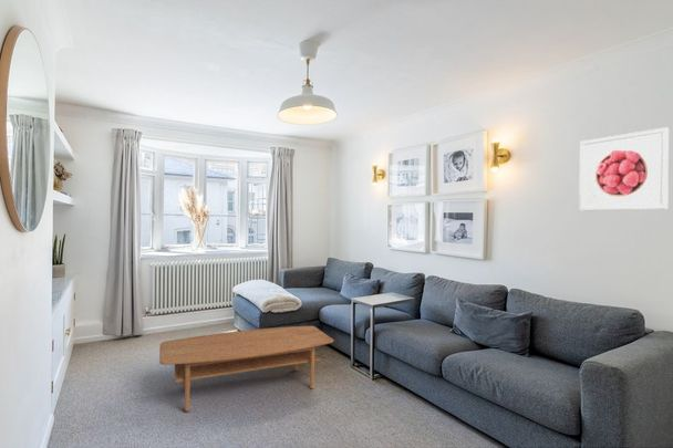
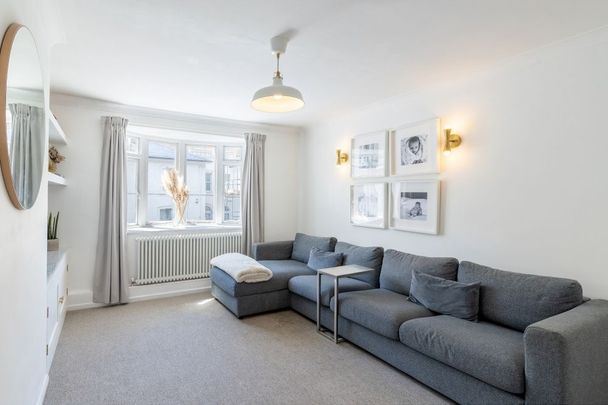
- coffee table [158,325,334,413]
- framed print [578,126,670,212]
